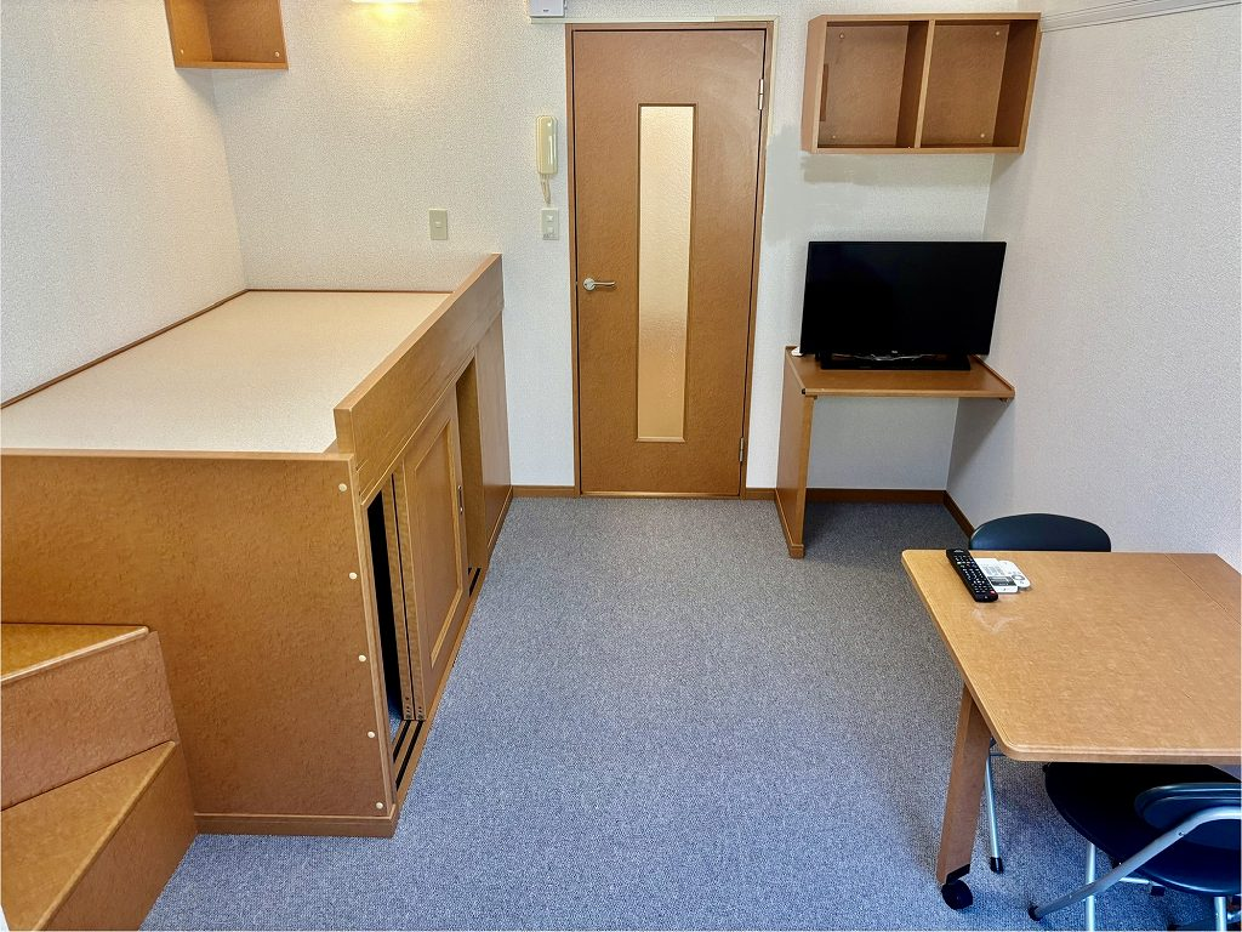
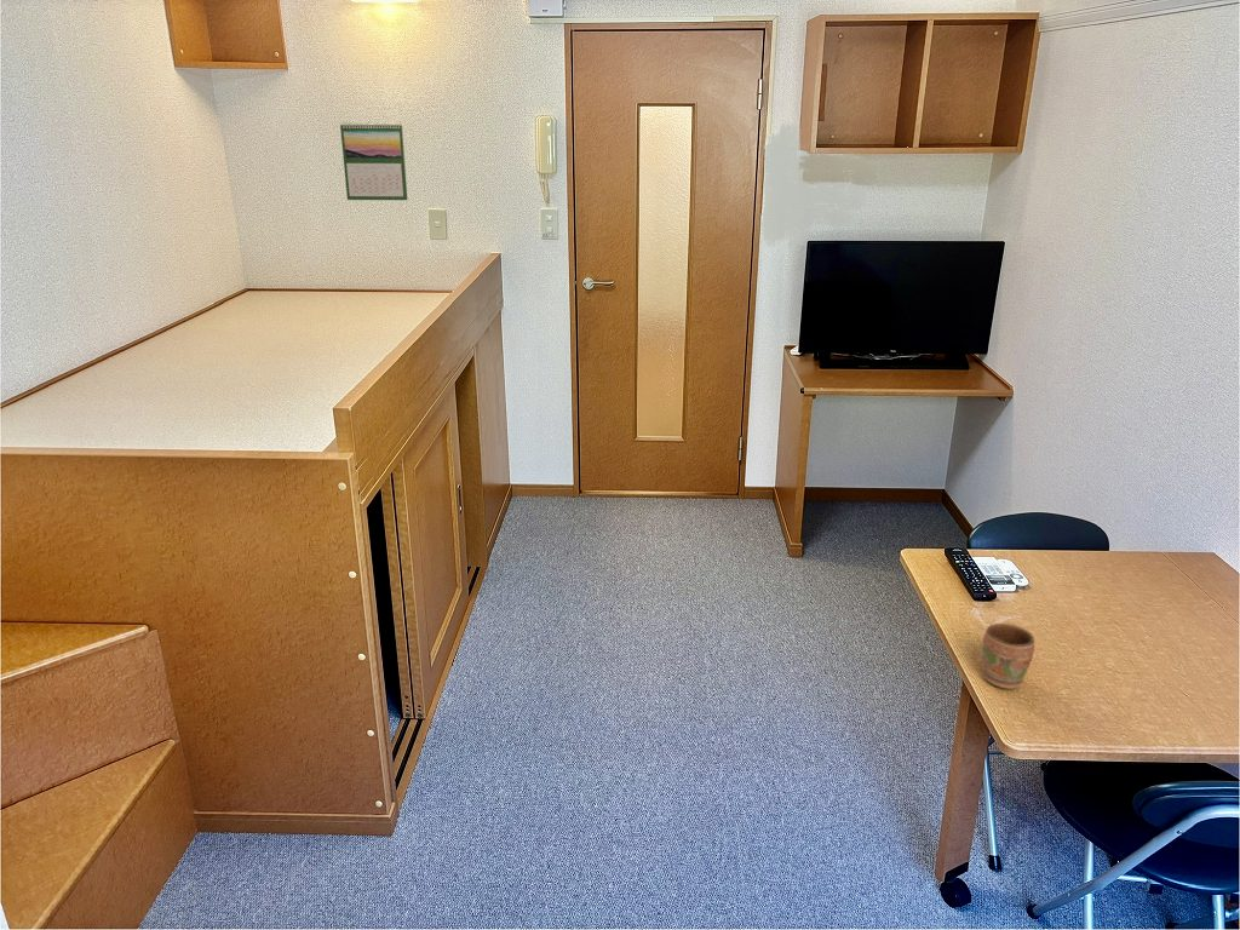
+ mug [981,622,1035,690]
+ calendar [339,120,409,201]
